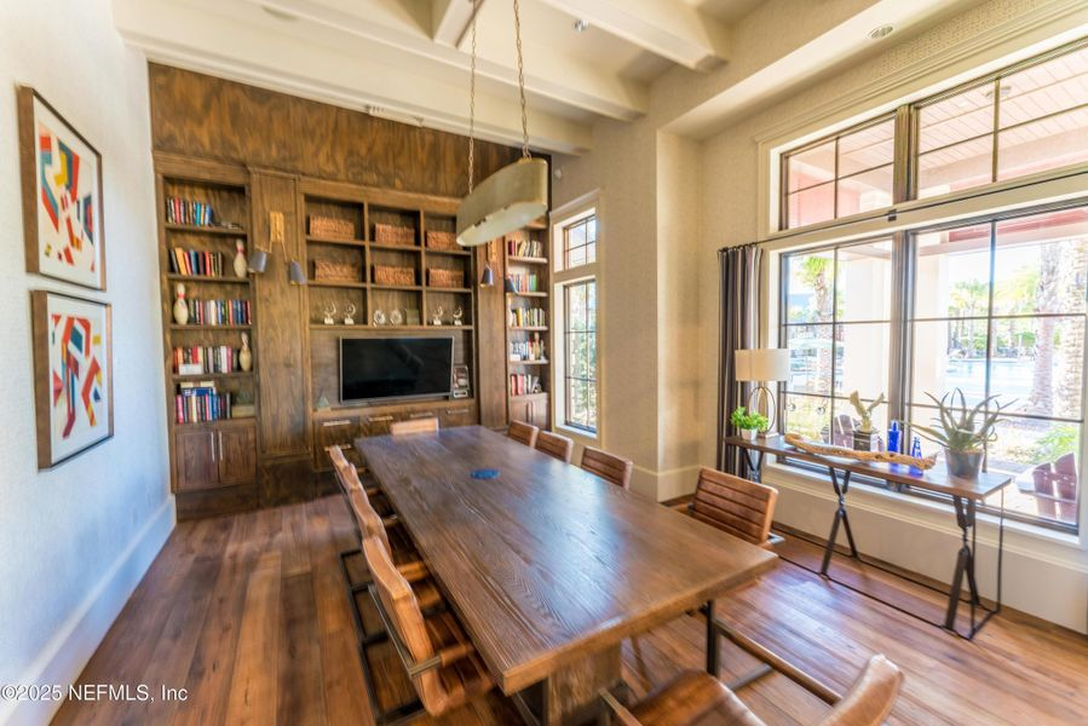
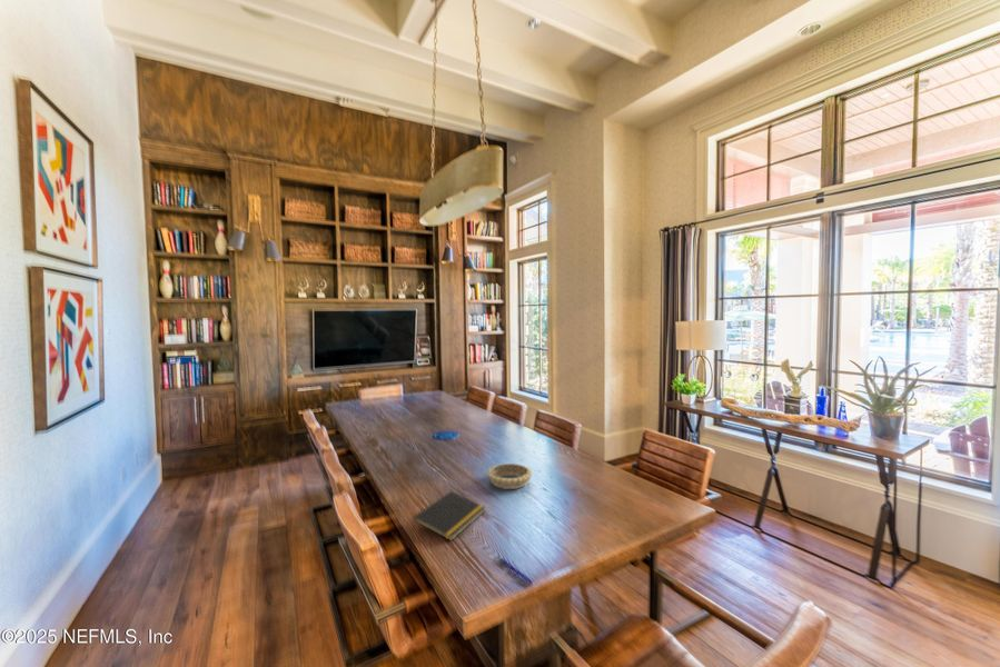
+ notepad [412,490,486,541]
+ decorative bowl [486,462,533,490]
+ pen [497,556,534,586]
